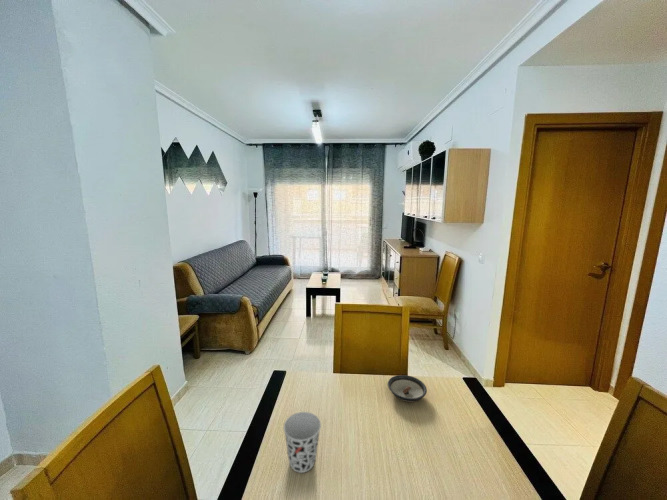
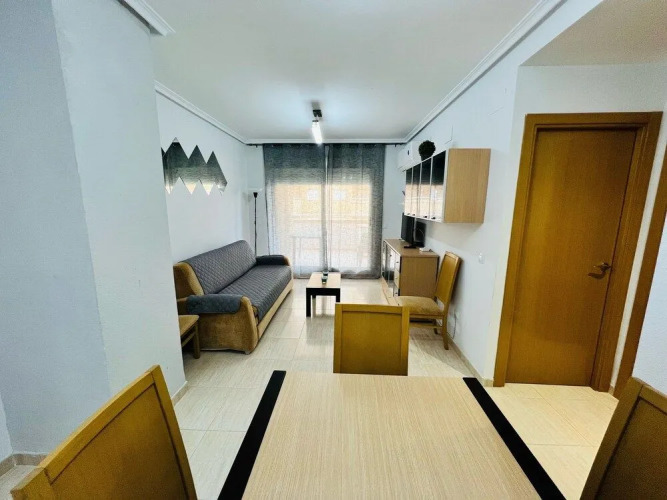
- cup [283,411,322,474]
- saucer [387,374,428,403]
